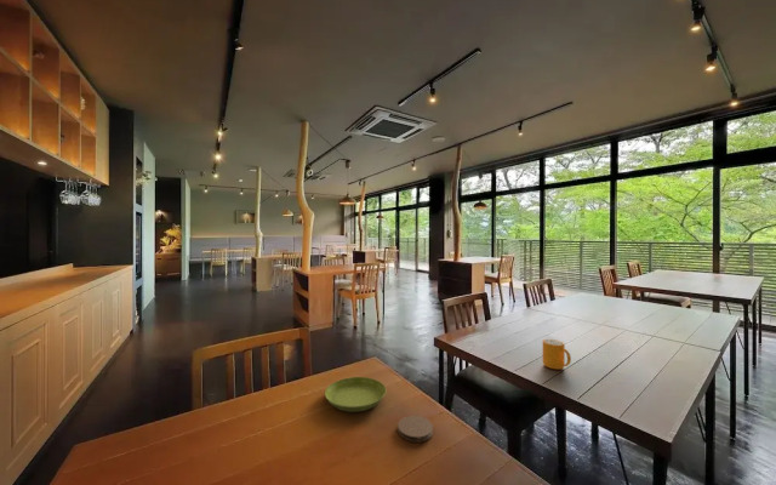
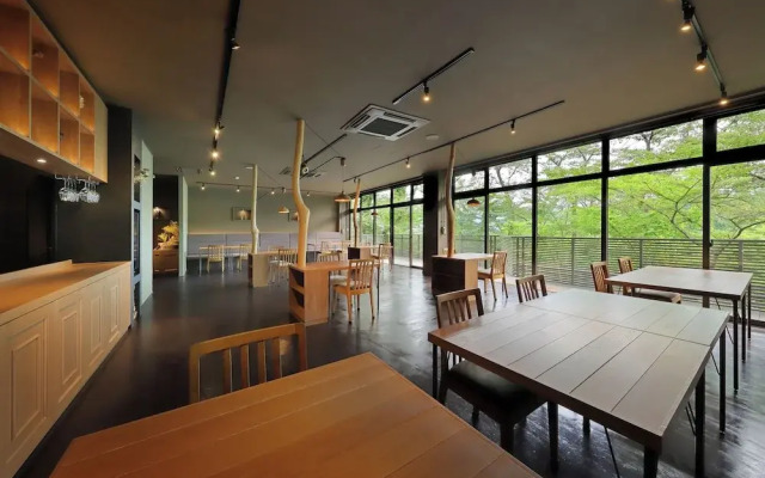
- saucer [324,376,387,413]
- coaster [396,415,434,443]
- mug [542,338,572,371]
